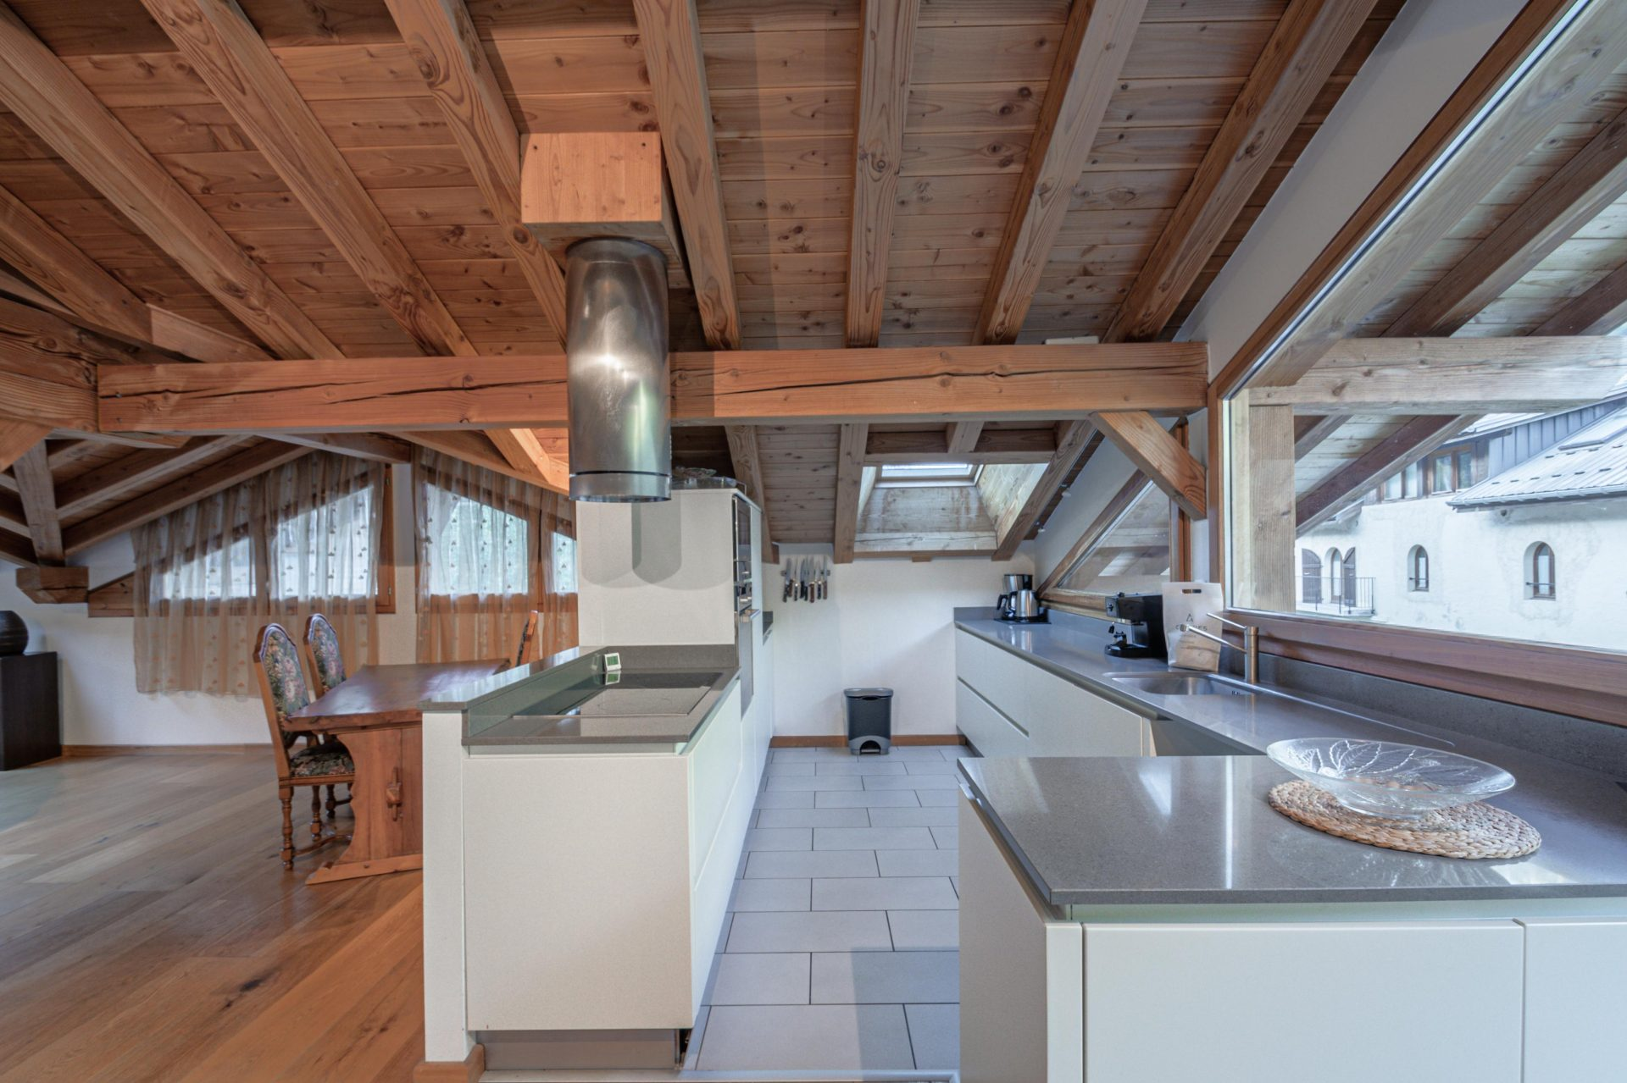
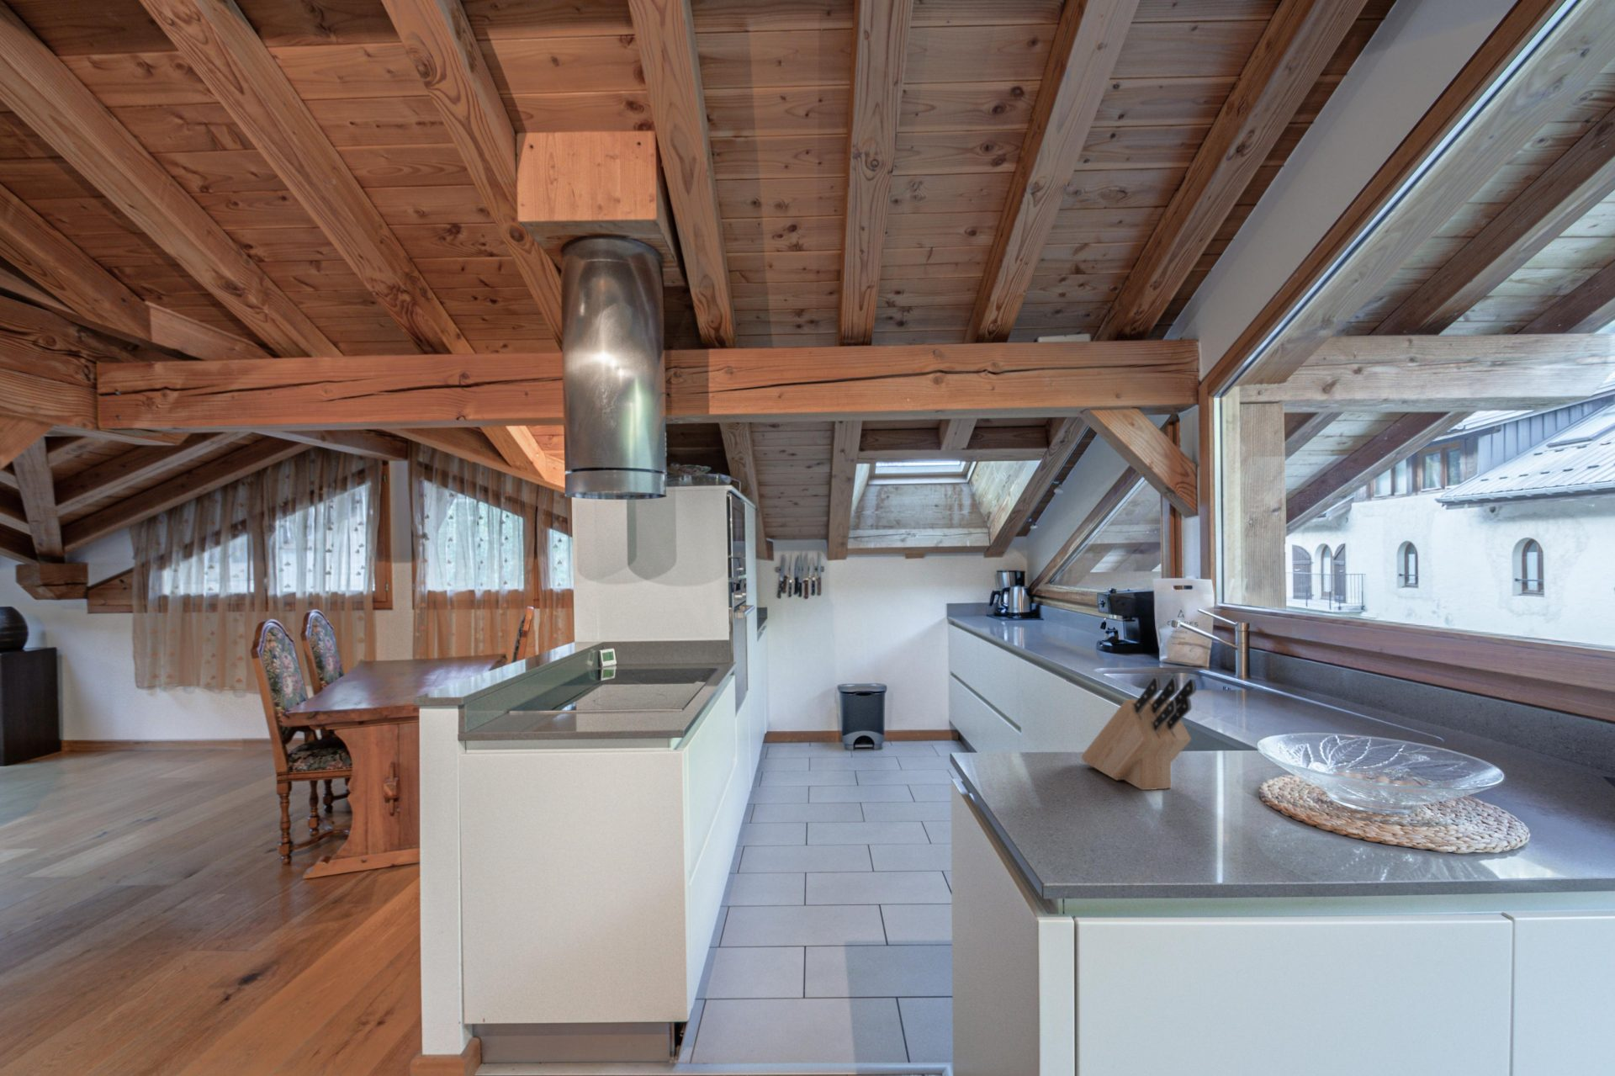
+ knife block [1079,677,1197,791]
